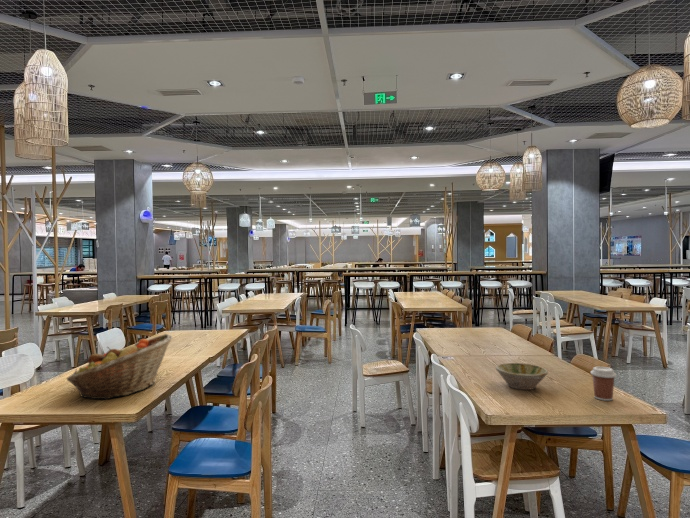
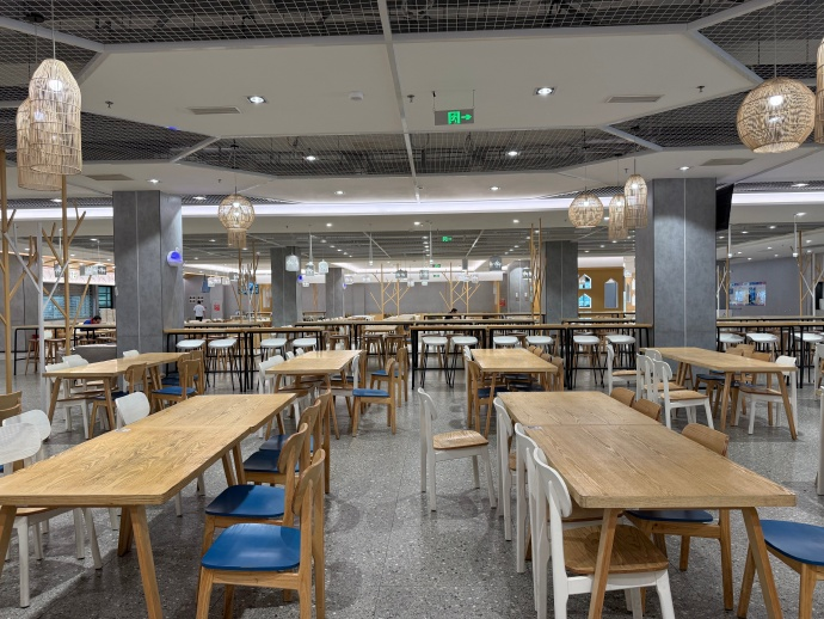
- bowl [495,362,549,391]
- coffee cup [590,366,617,402]
- fruit basket [66,333,173,401]
